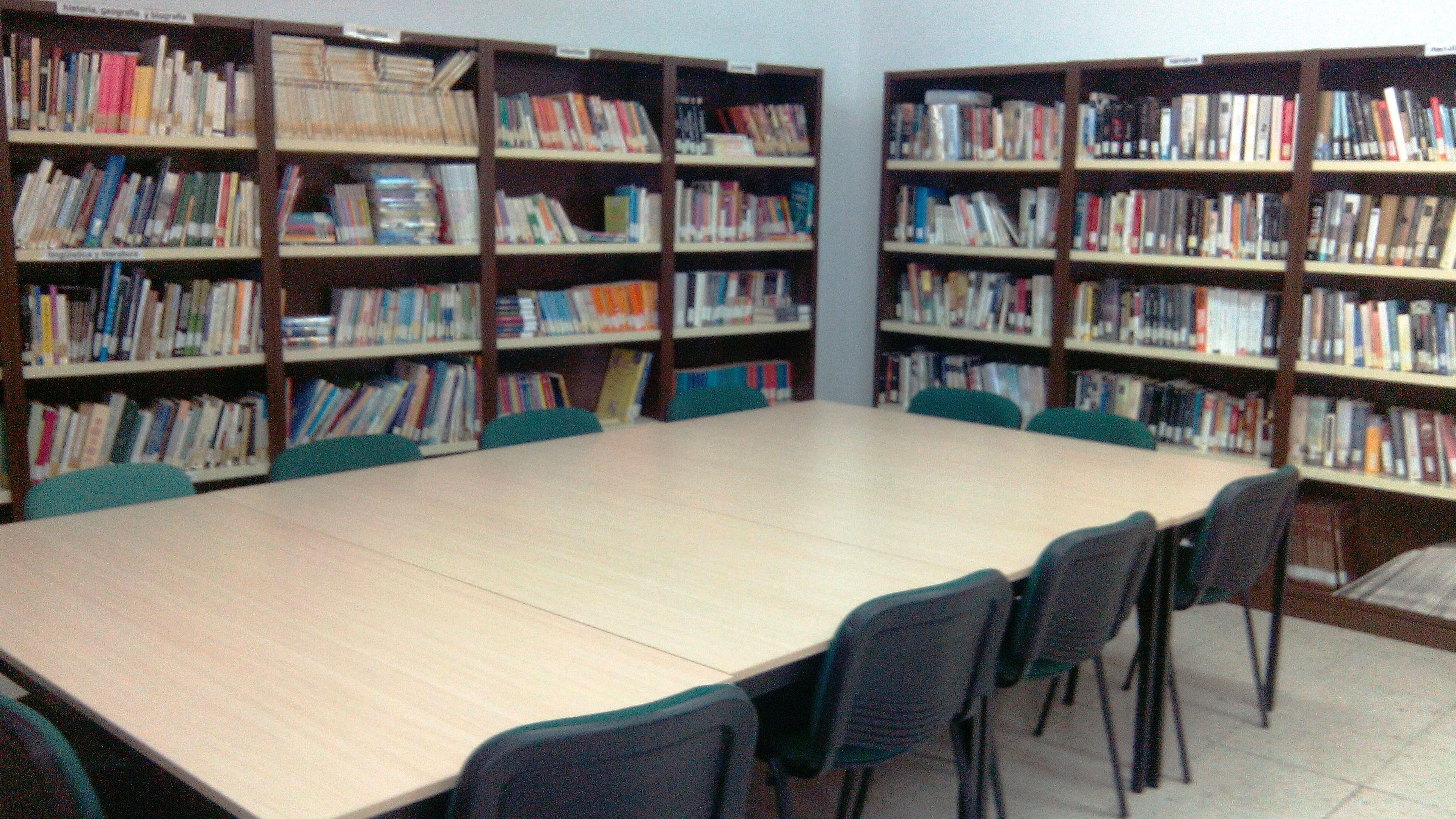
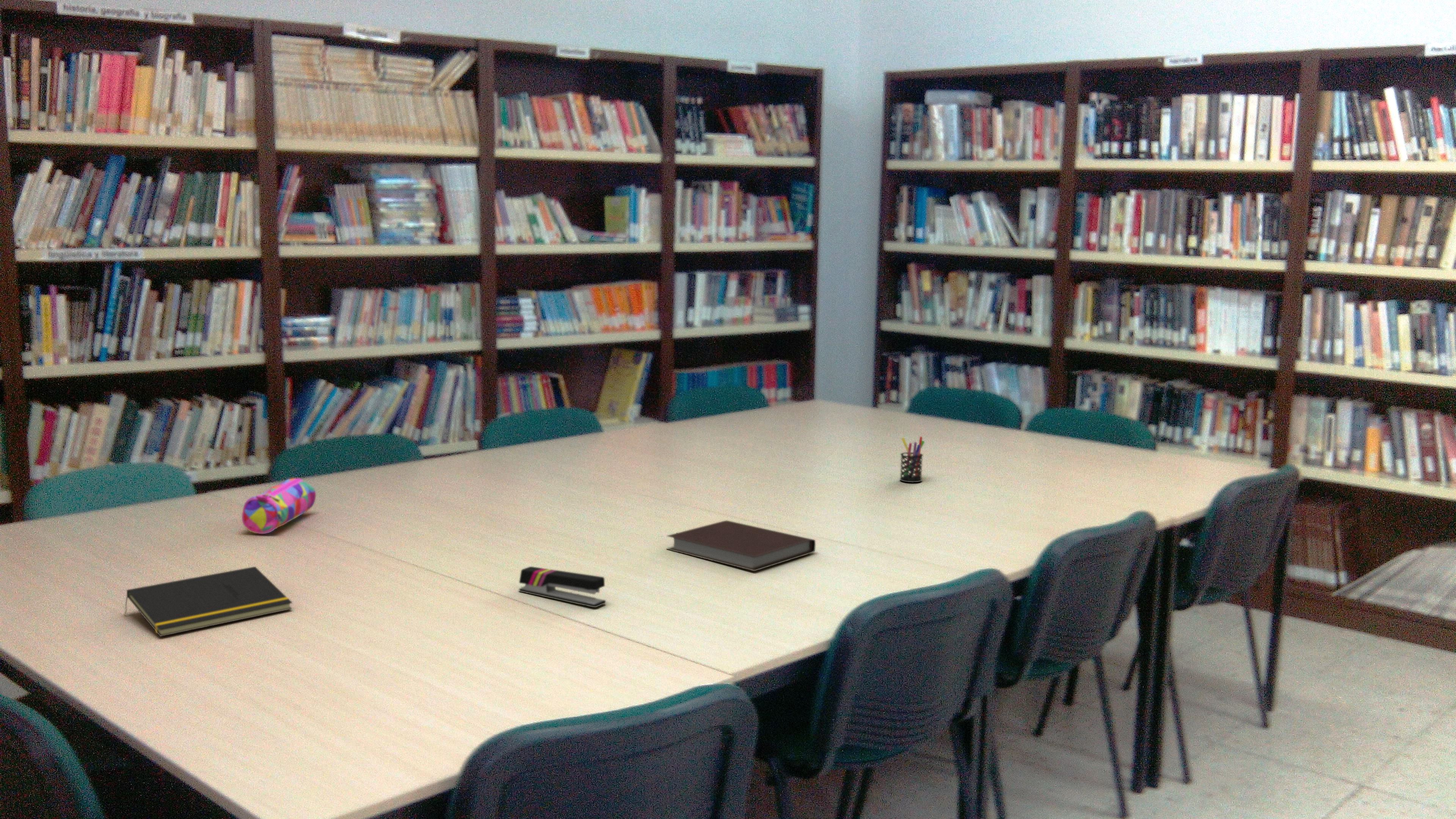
+ pen holder [899,436,925,483]
+ notepad [124,566,293,637]
+ stapler [519,566,606,608]
+ notebook [666,520,816,572]
+ pencil case [242,478,316,534]
